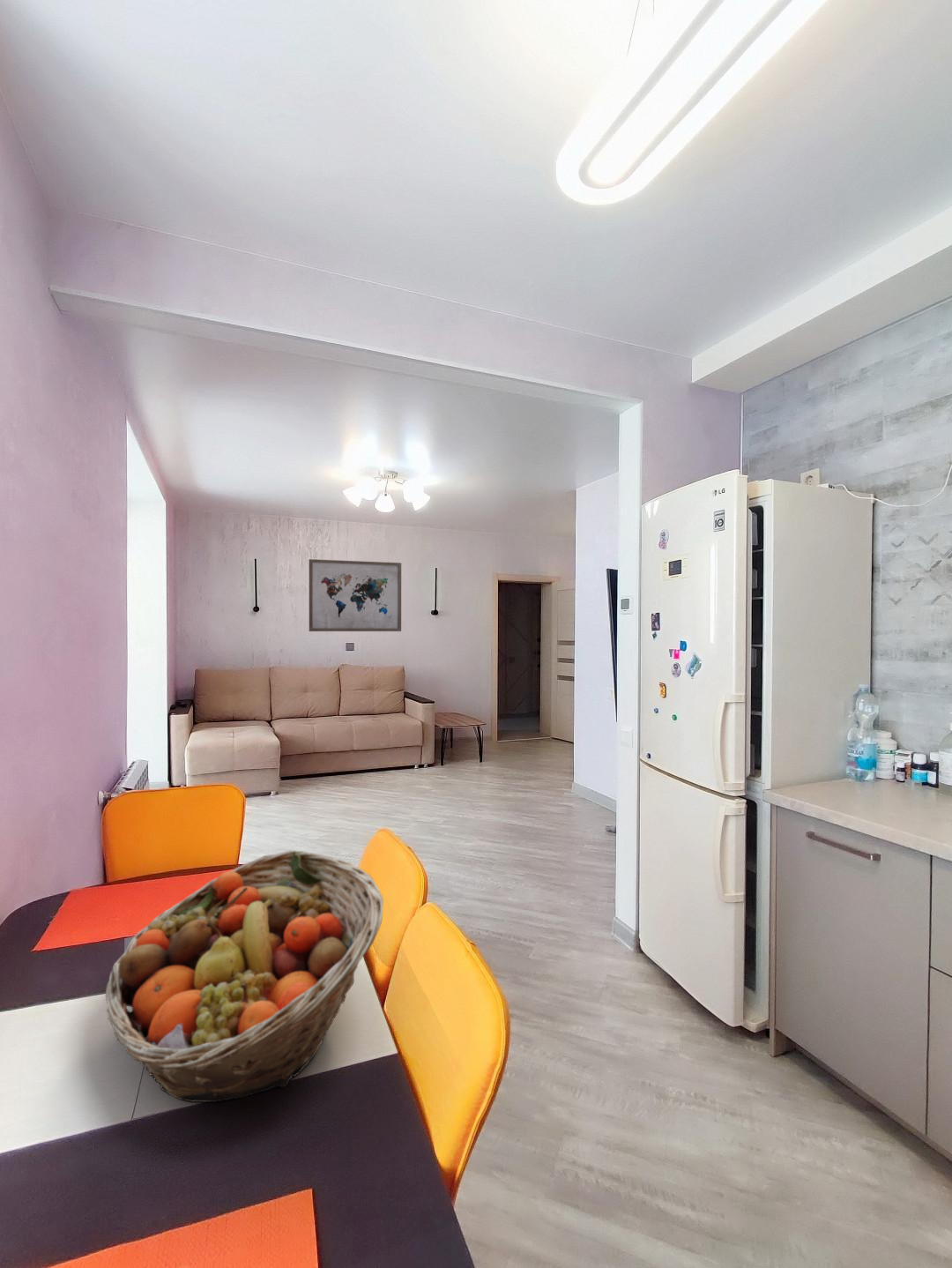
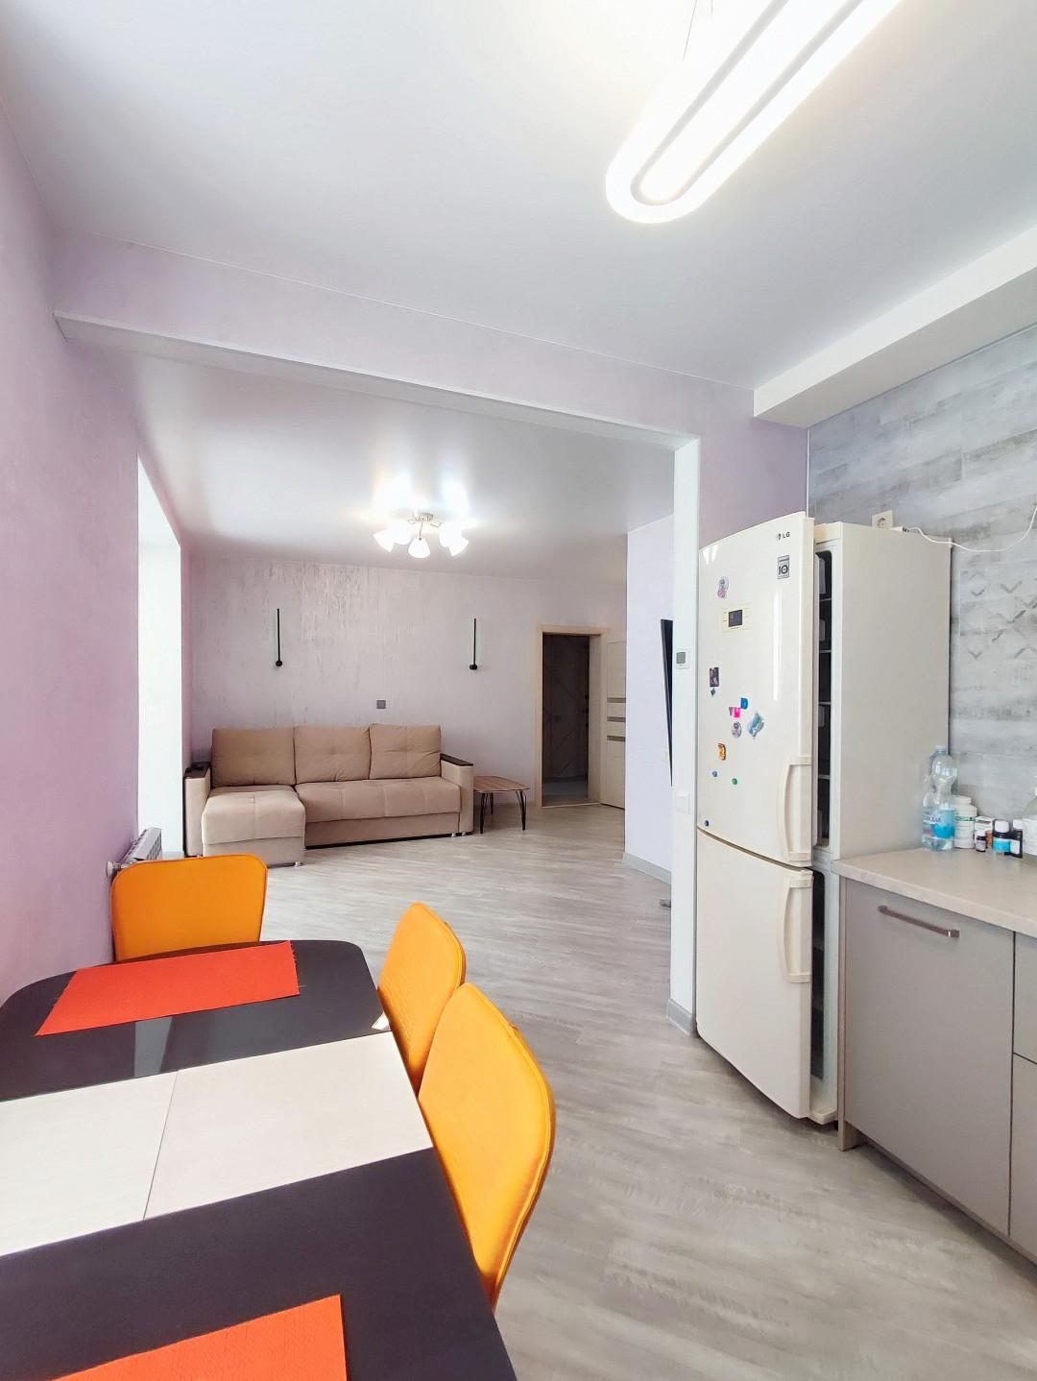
- fruit basket [105,849,384,1103]
- wall art [309,558,402,632]
